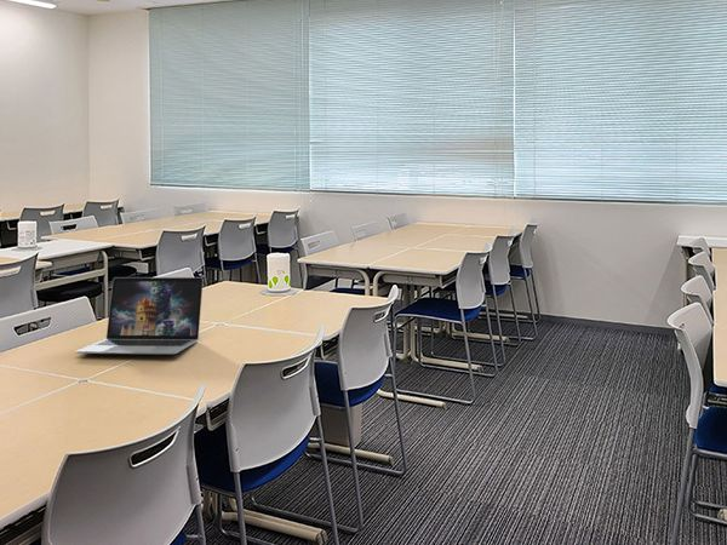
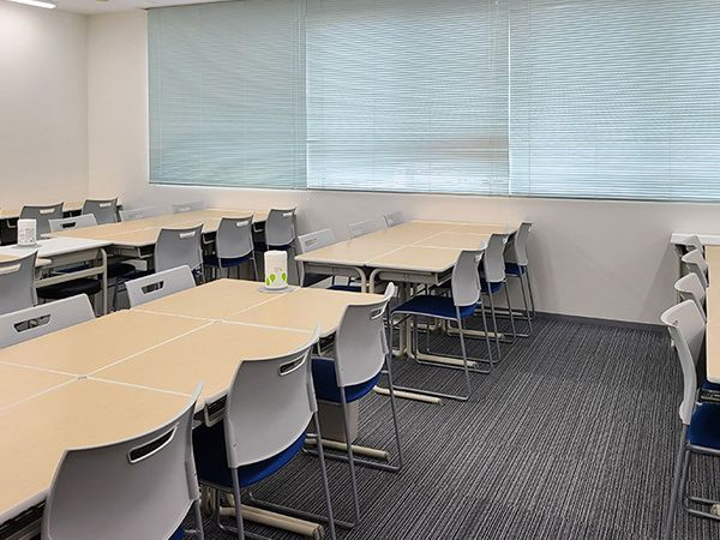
- laptop [75,276,205,355]
